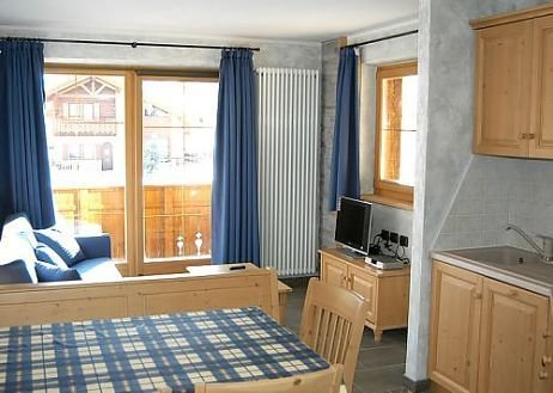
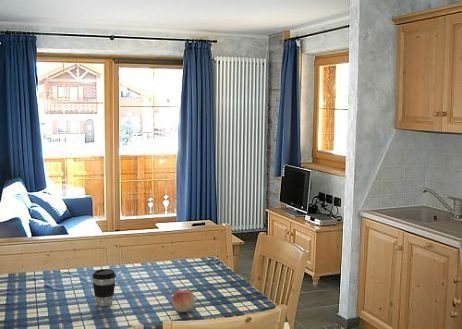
+ coffee cup [91,268,117,307]
+ fruit [171,289,196,313]
